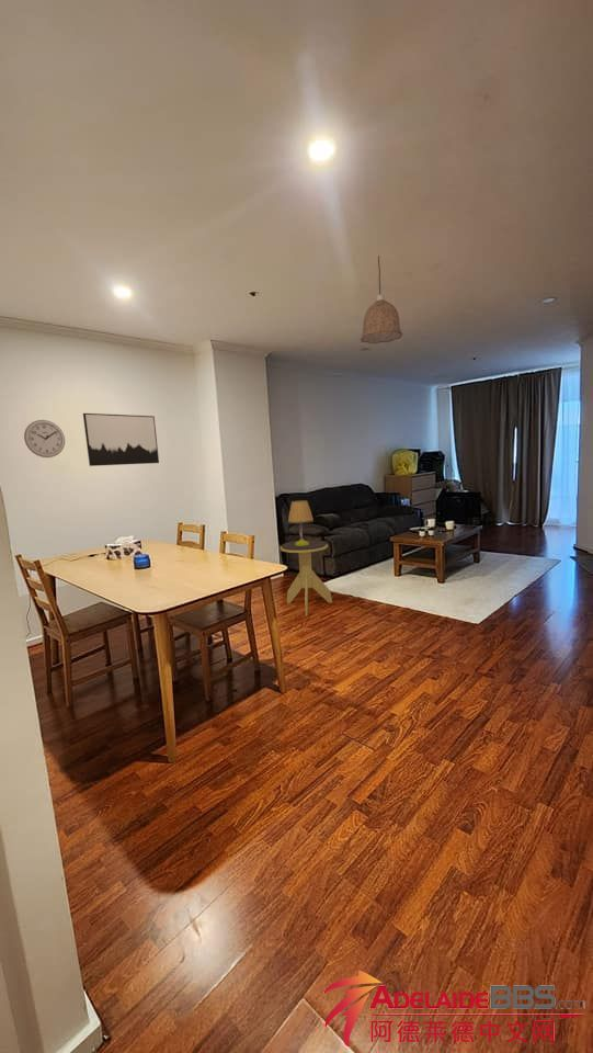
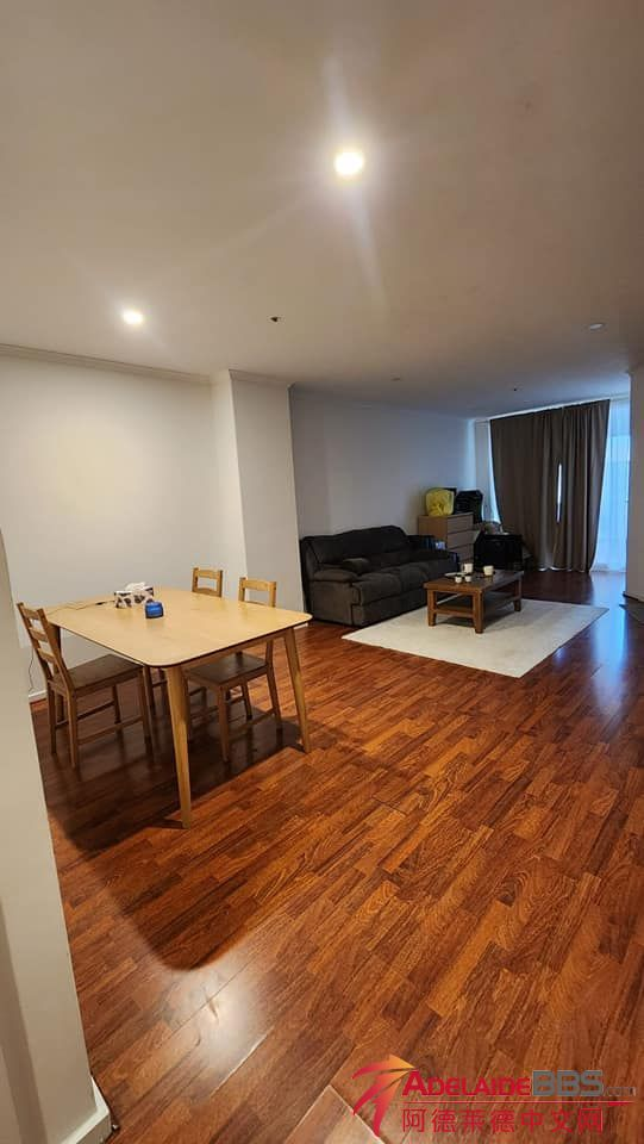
- table lamp [287,499,315,546]
- side table [280,540,333,618]
- pendant lamp [360,254,403,344]
- wall art [82,412,160,467]
- wall clock [23,419,66,458]
